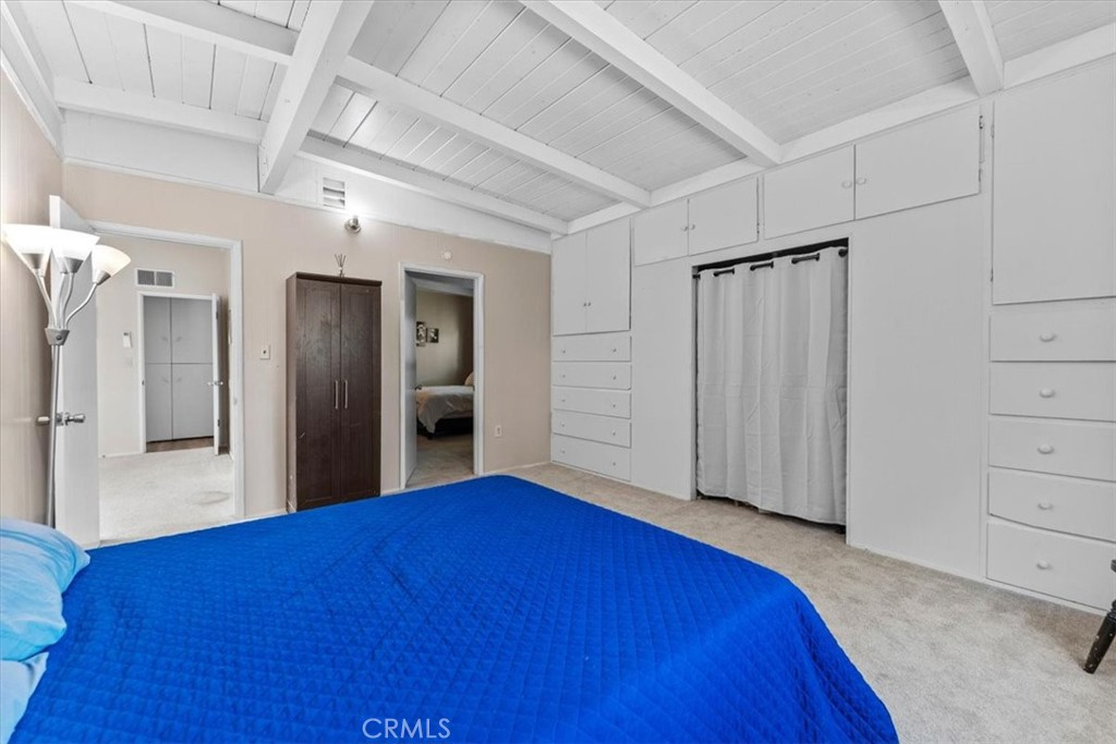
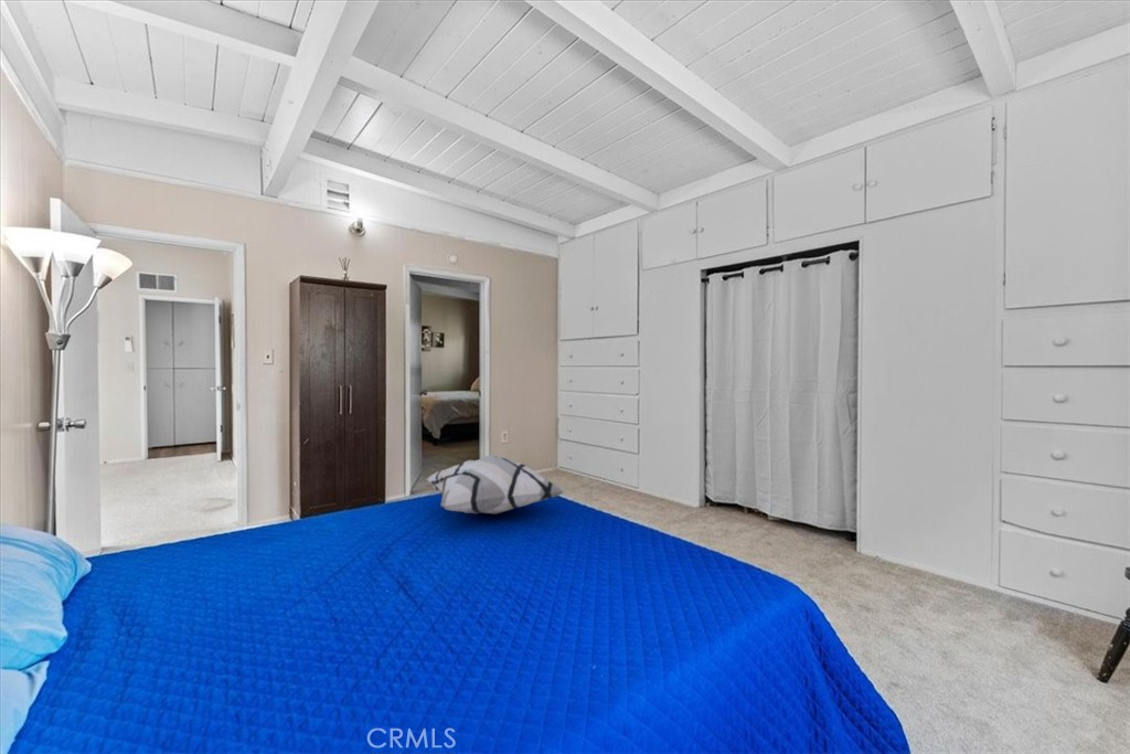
+ decorative pillow [426,454,567,514]
